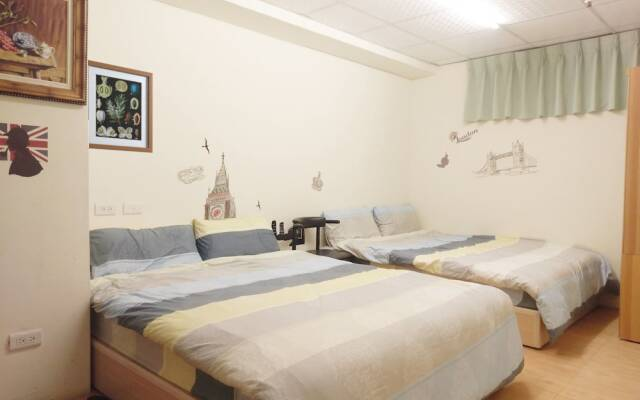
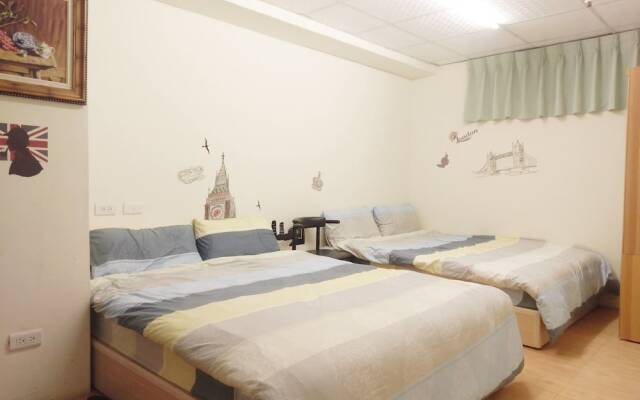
- wall art [87,59,154,154]
